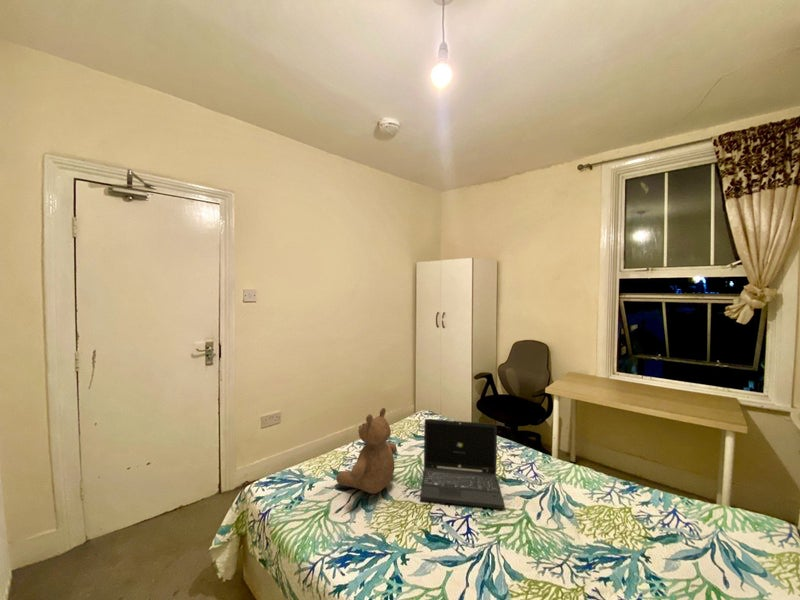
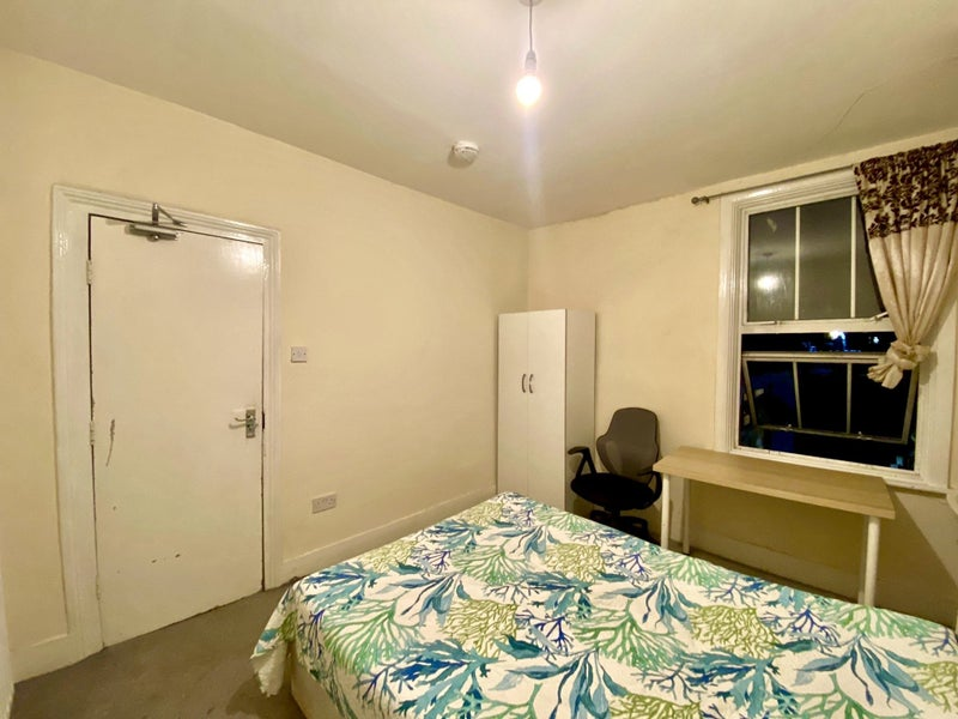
- laptop [419,418,506,510]
- teddy bear [335,407,398,495]
